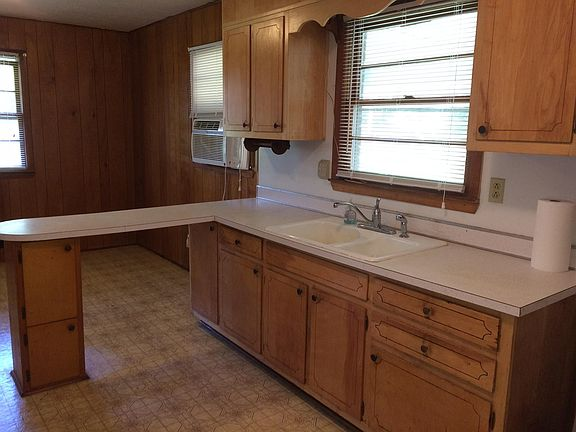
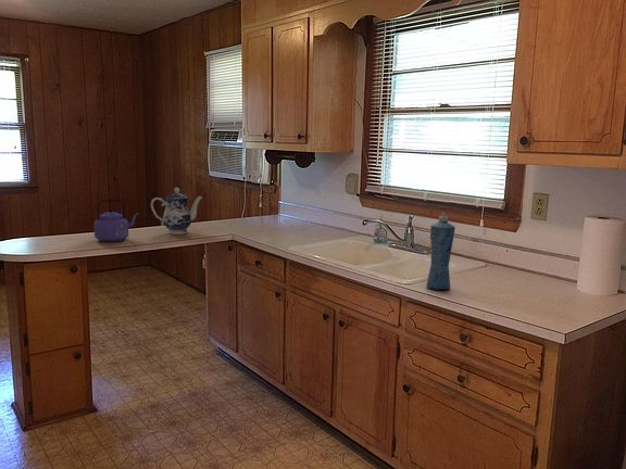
+ squeeze bottle [426,212,456,291]
+ kettle [93,198,140,243]
+ teapot [150,187,203,236]
